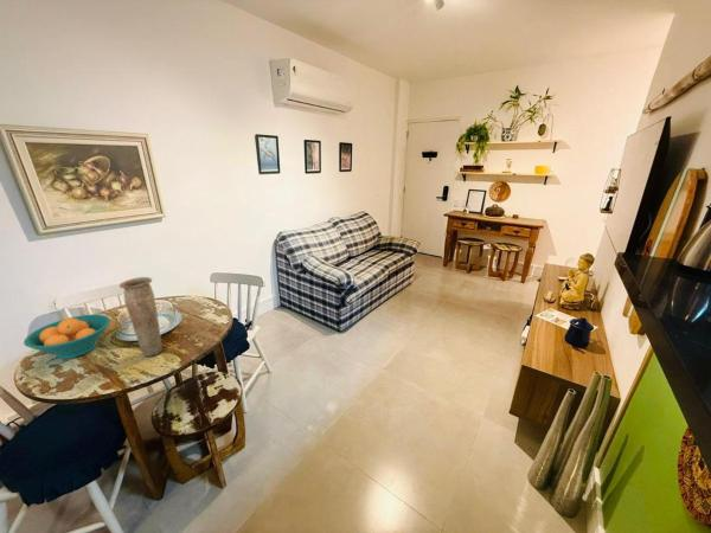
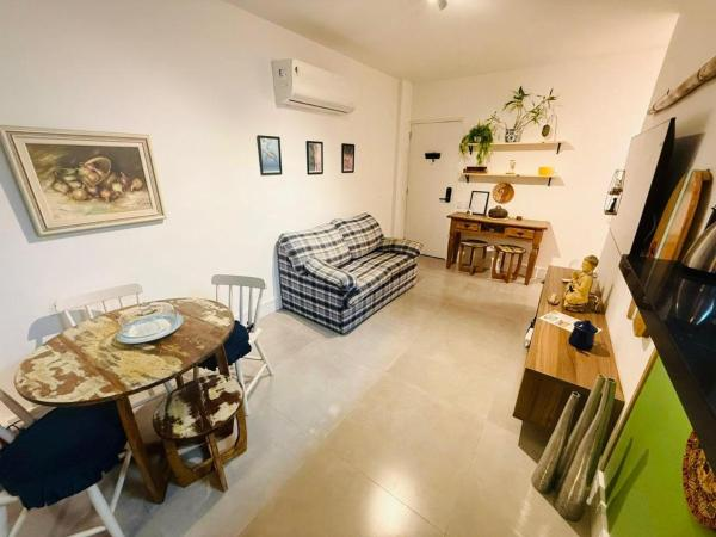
- fruit bowl [23,313,111,360]
- vase [118,276,164,358]
